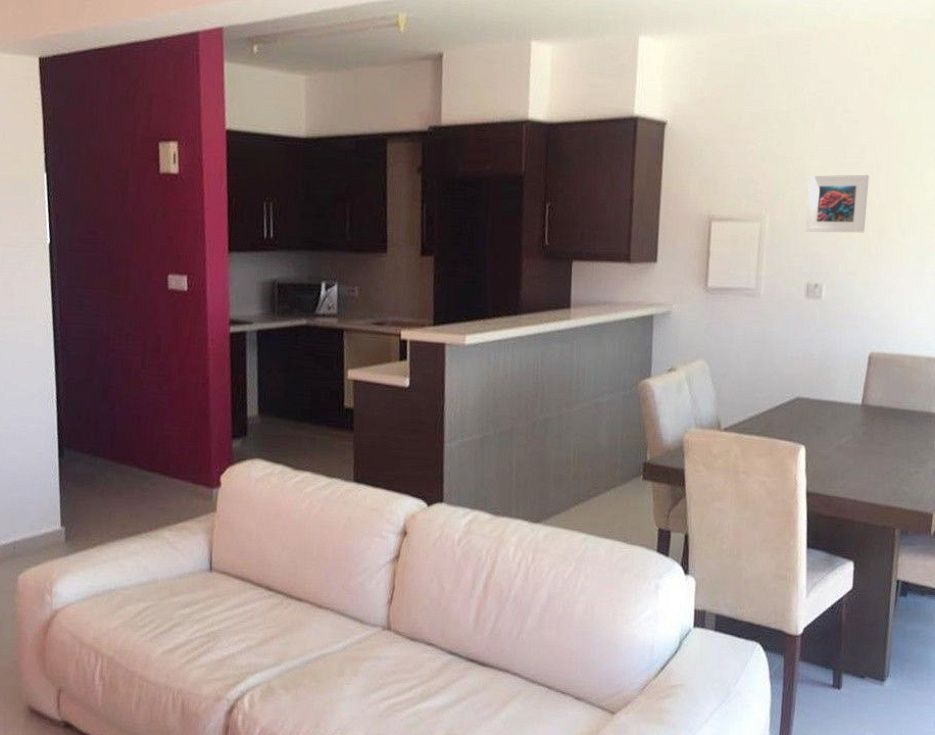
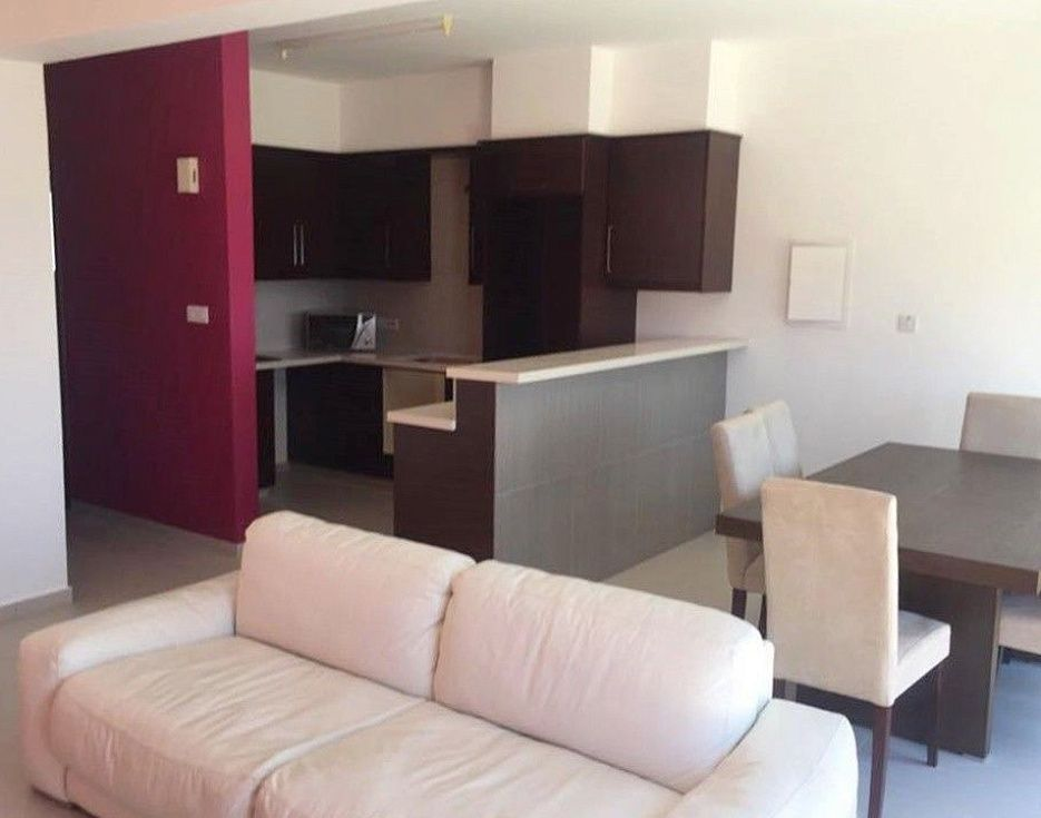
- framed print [805,174,870,233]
